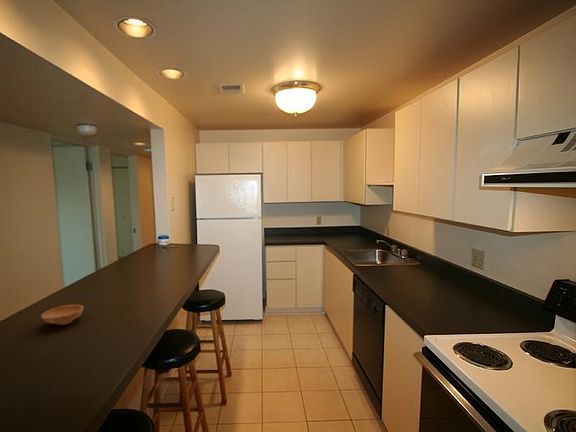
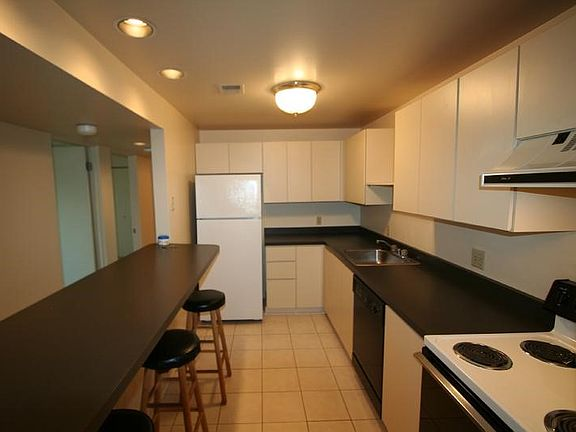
- bowl [40,304,84,326]
